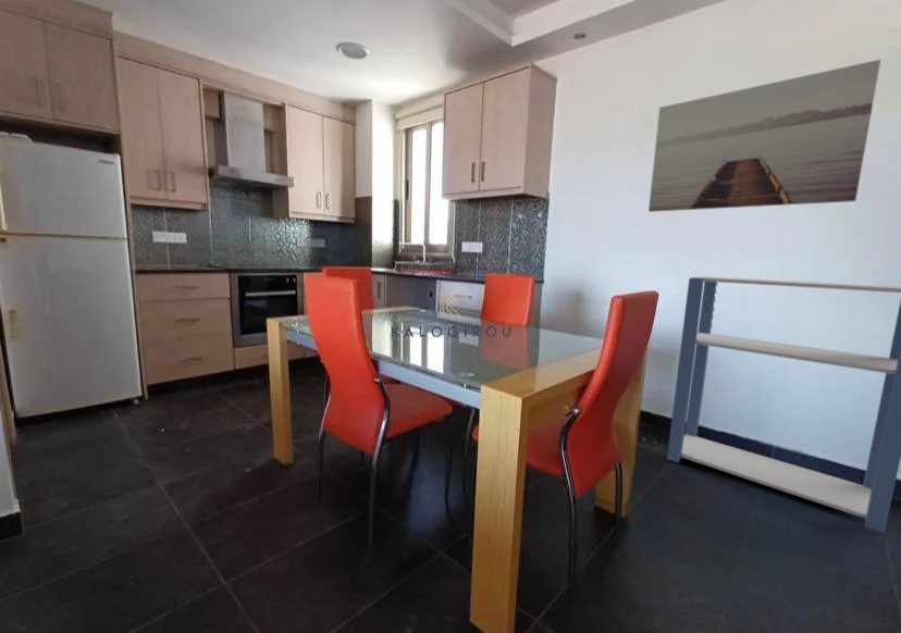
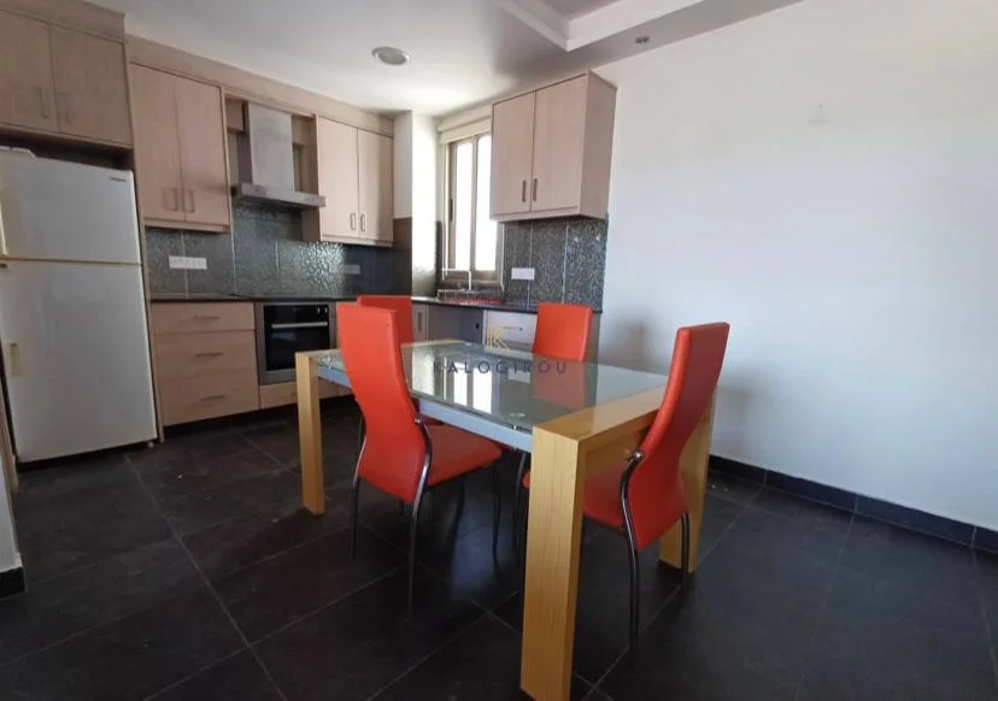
- shelving unit [666,275,901,535]
- wall art [647,59,881,213]
